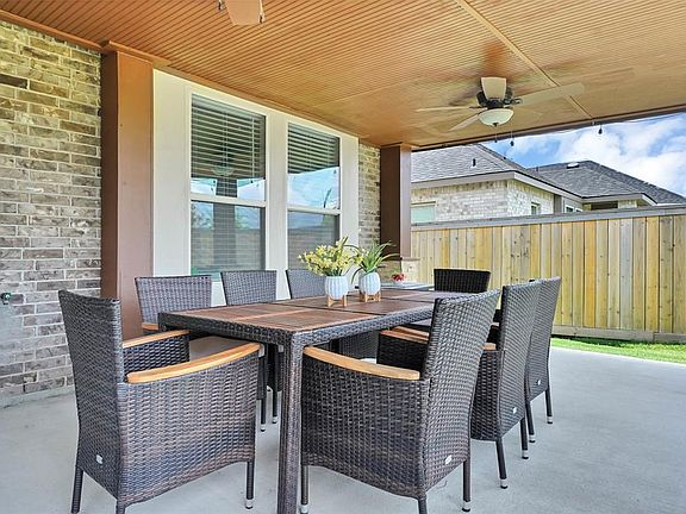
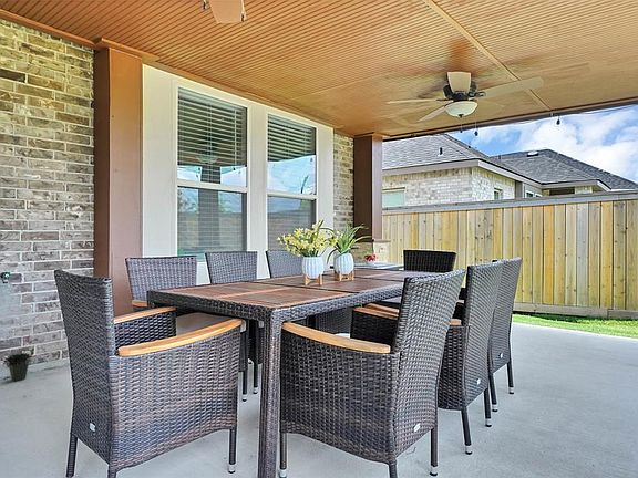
+ potted plant [2,333,33,382]
